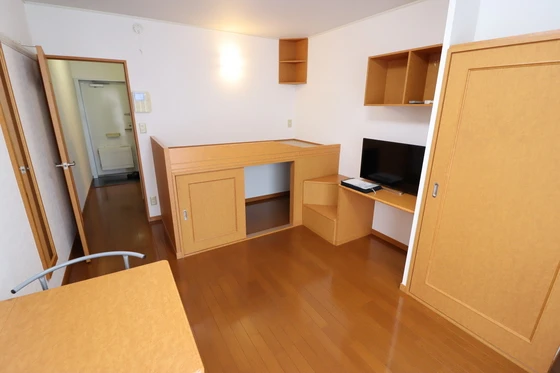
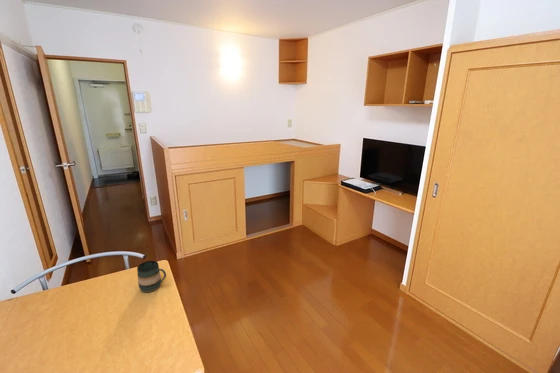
+ mug [136,260,167,293]
